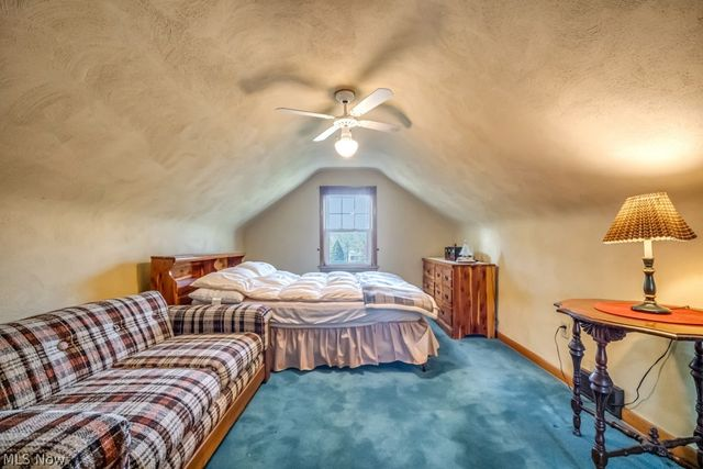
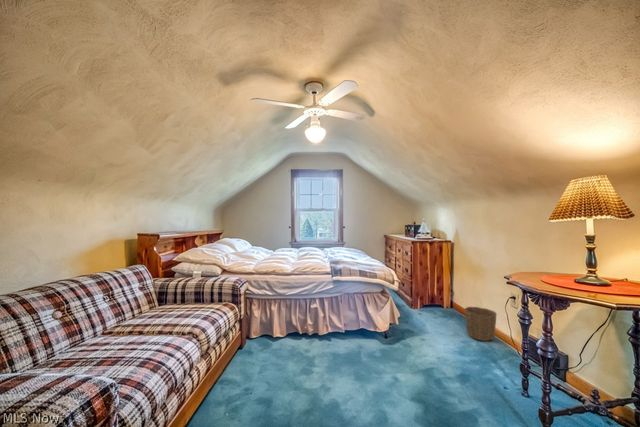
+ waste basket [464,306,498,342]
